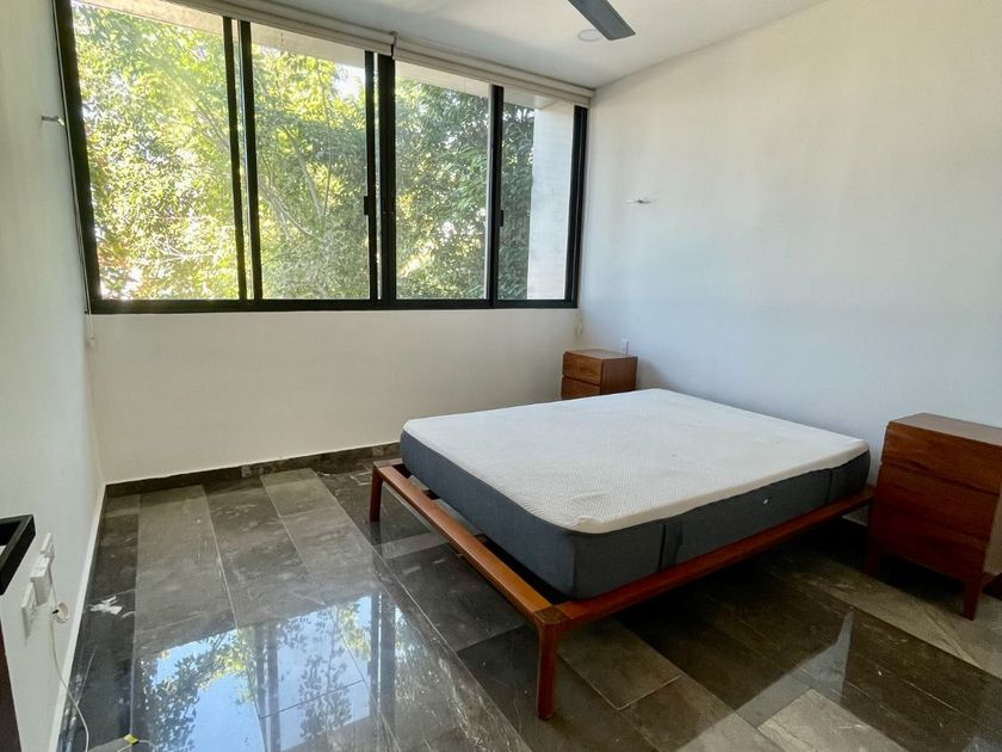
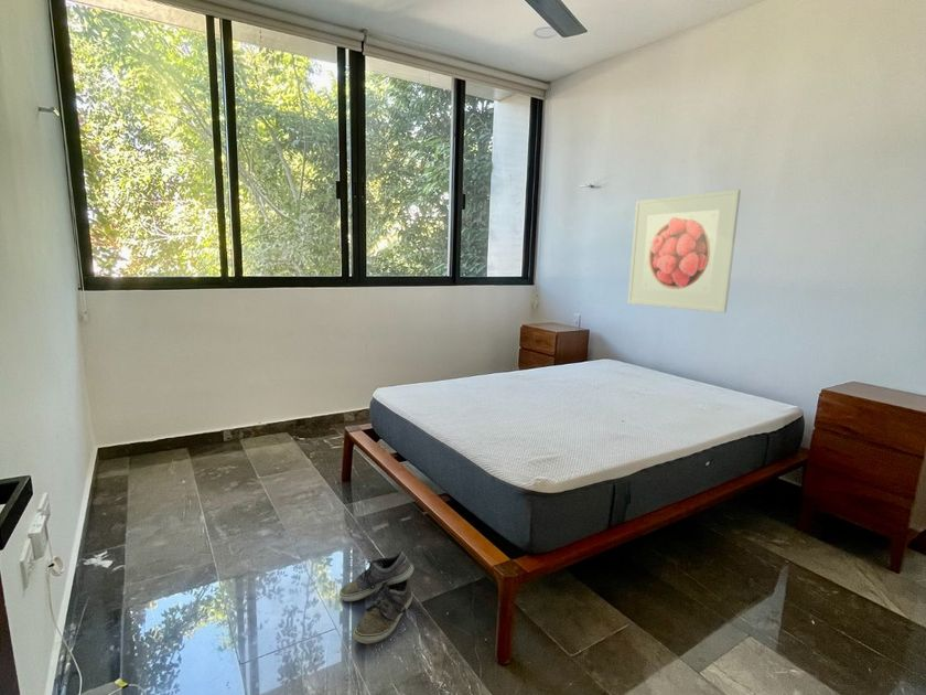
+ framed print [626,189,742,313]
+ shoe [338,550,414,644]
